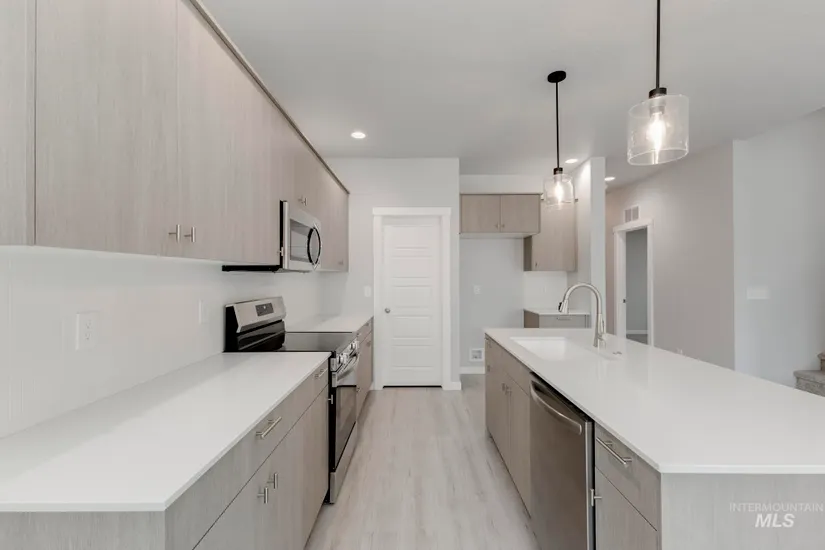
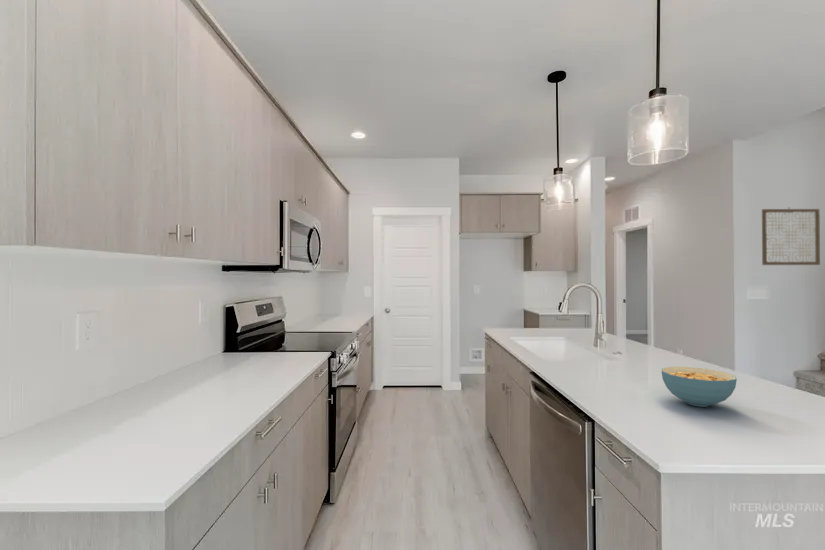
+ cereal bowl [660,366,738,408]
+ wall art [761,206,821,266]
